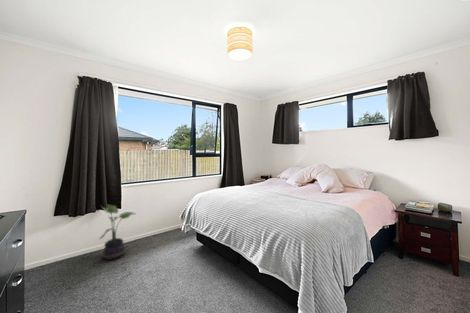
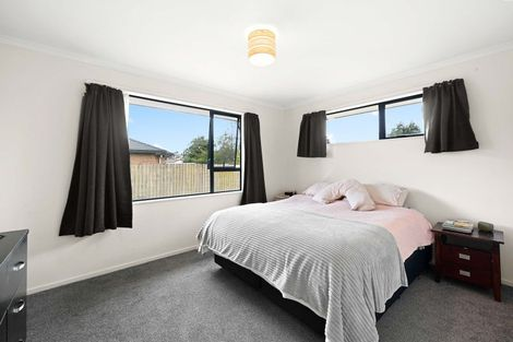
- potted plant [98,203,137,261]
